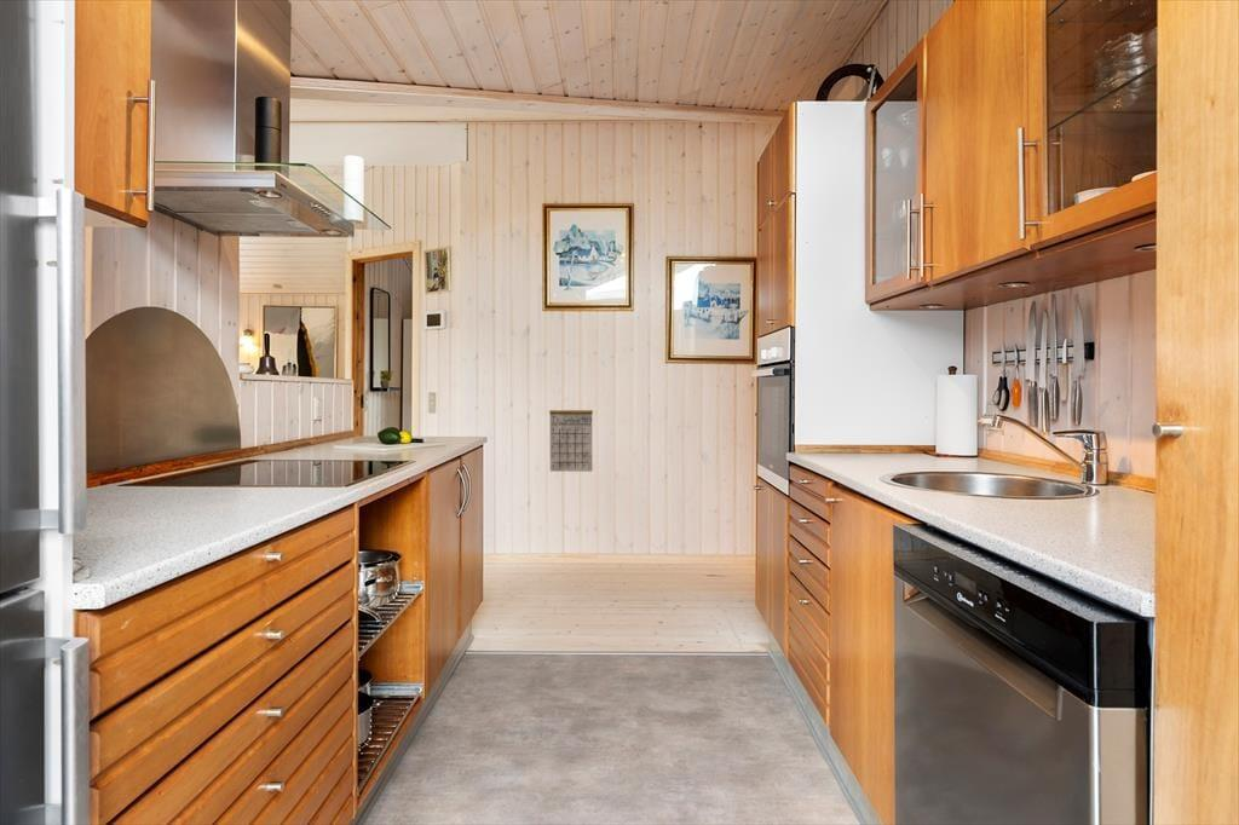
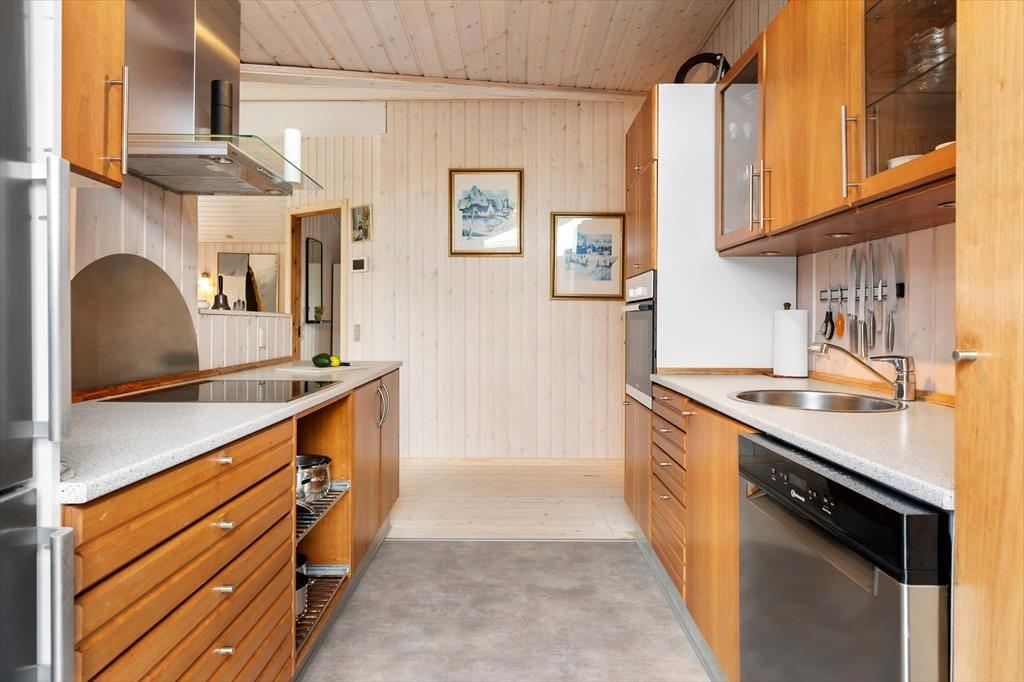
- calendar [548,398,594,473]
